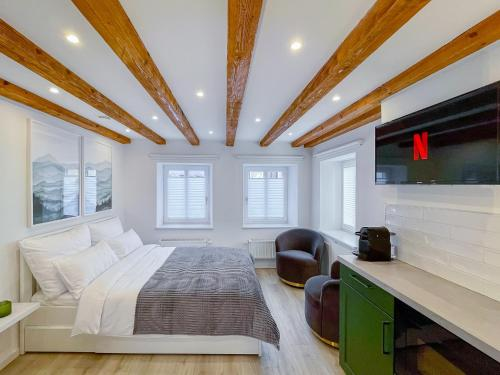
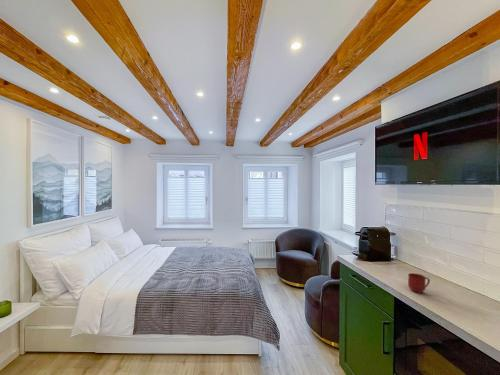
+ mug [407,272,431,294]
